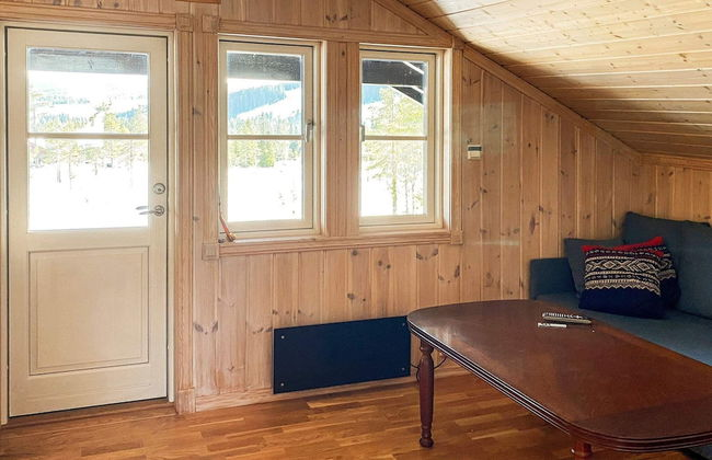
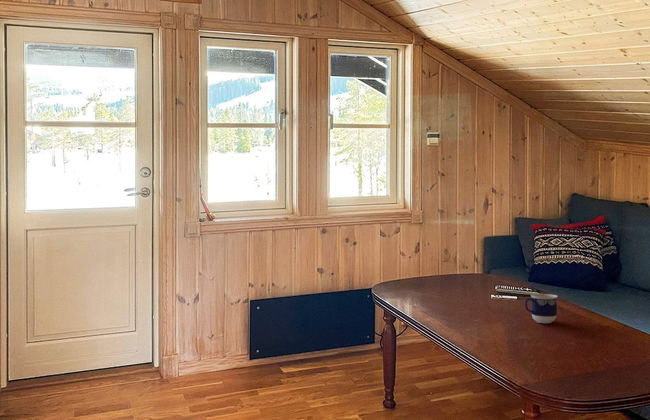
+ cup [524,293,559,324]
